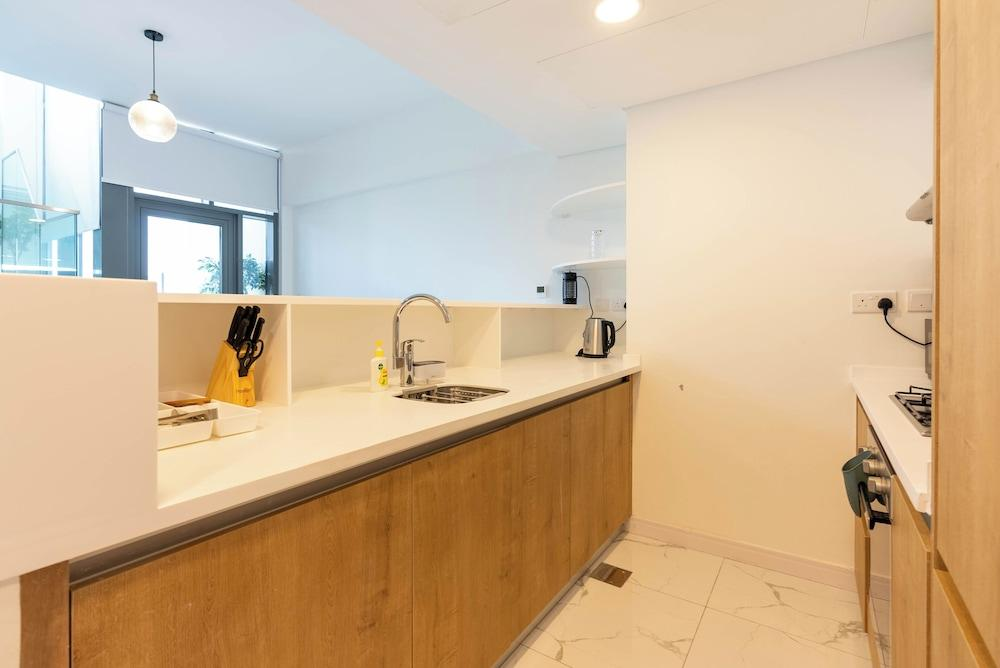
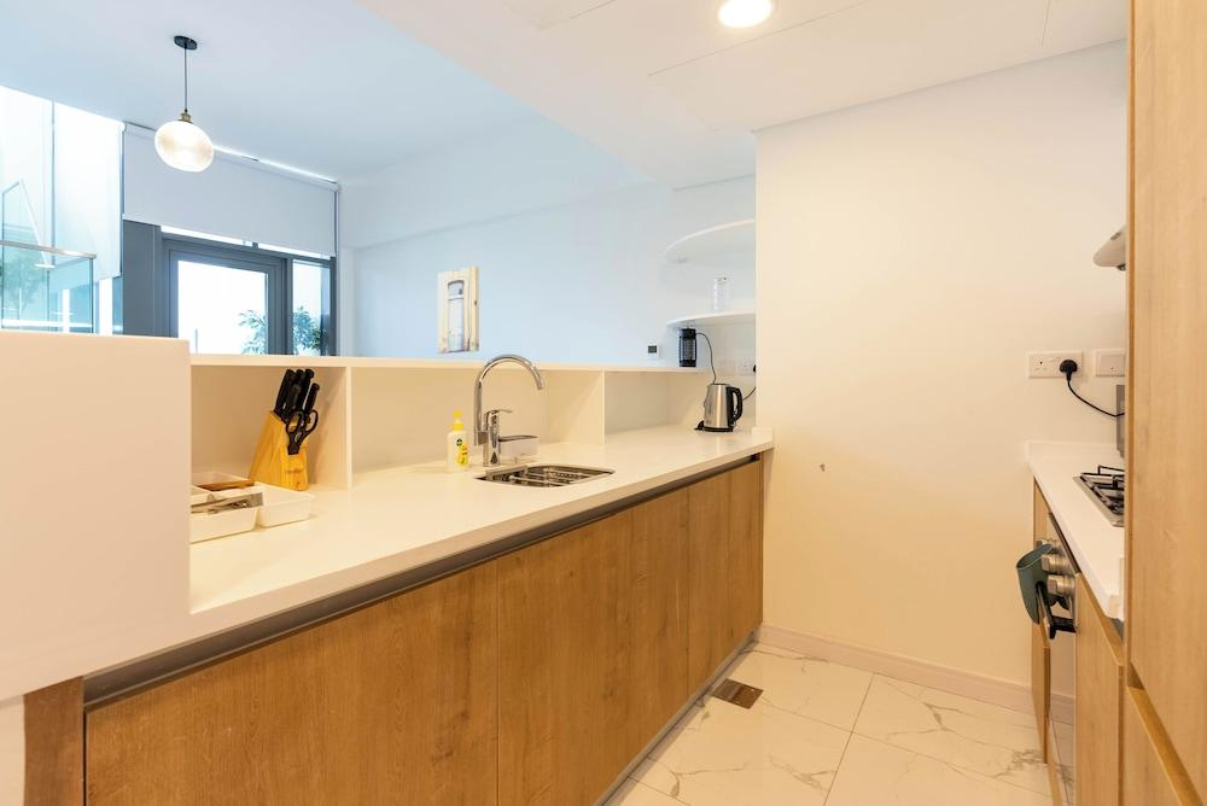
+ wall art [437,265,480,355]
